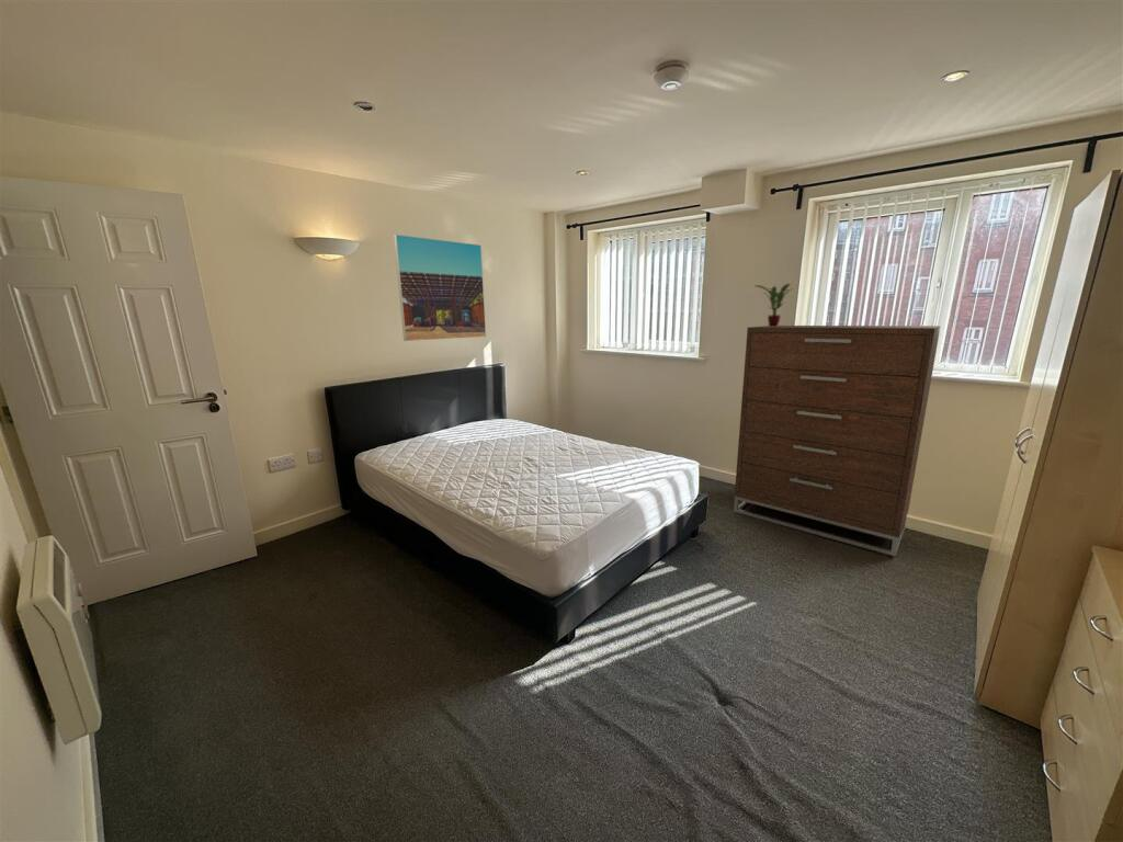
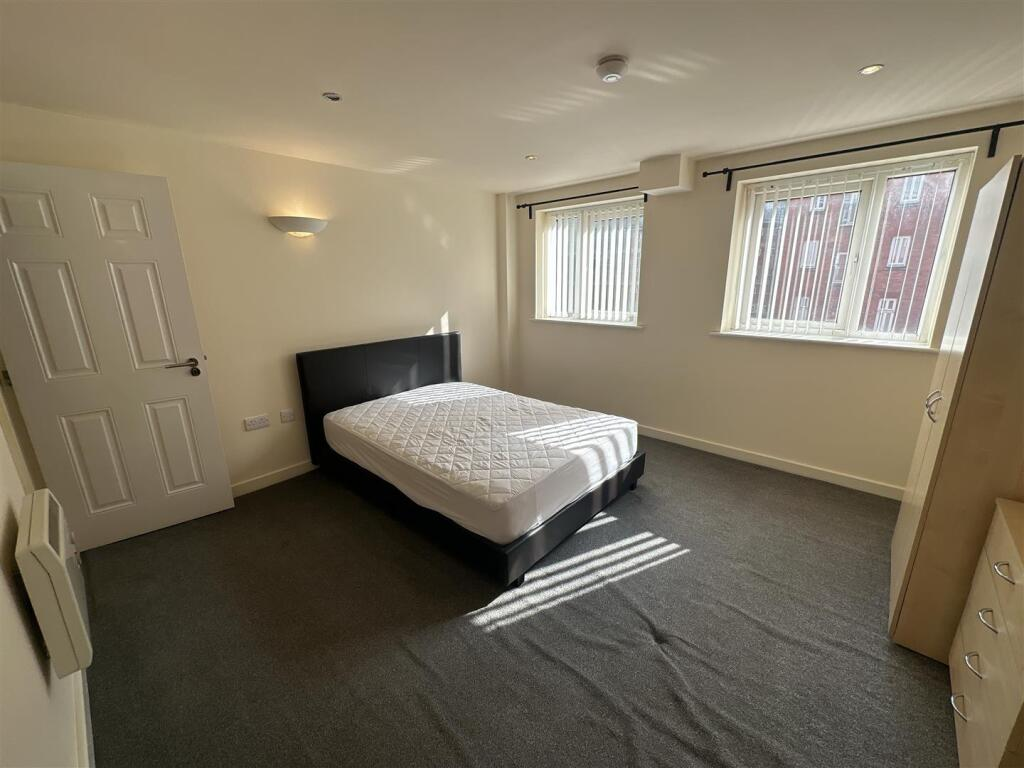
- potted plant [755,283,793,327]
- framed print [393,234,487,342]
- dresser [733,325,942,557]
